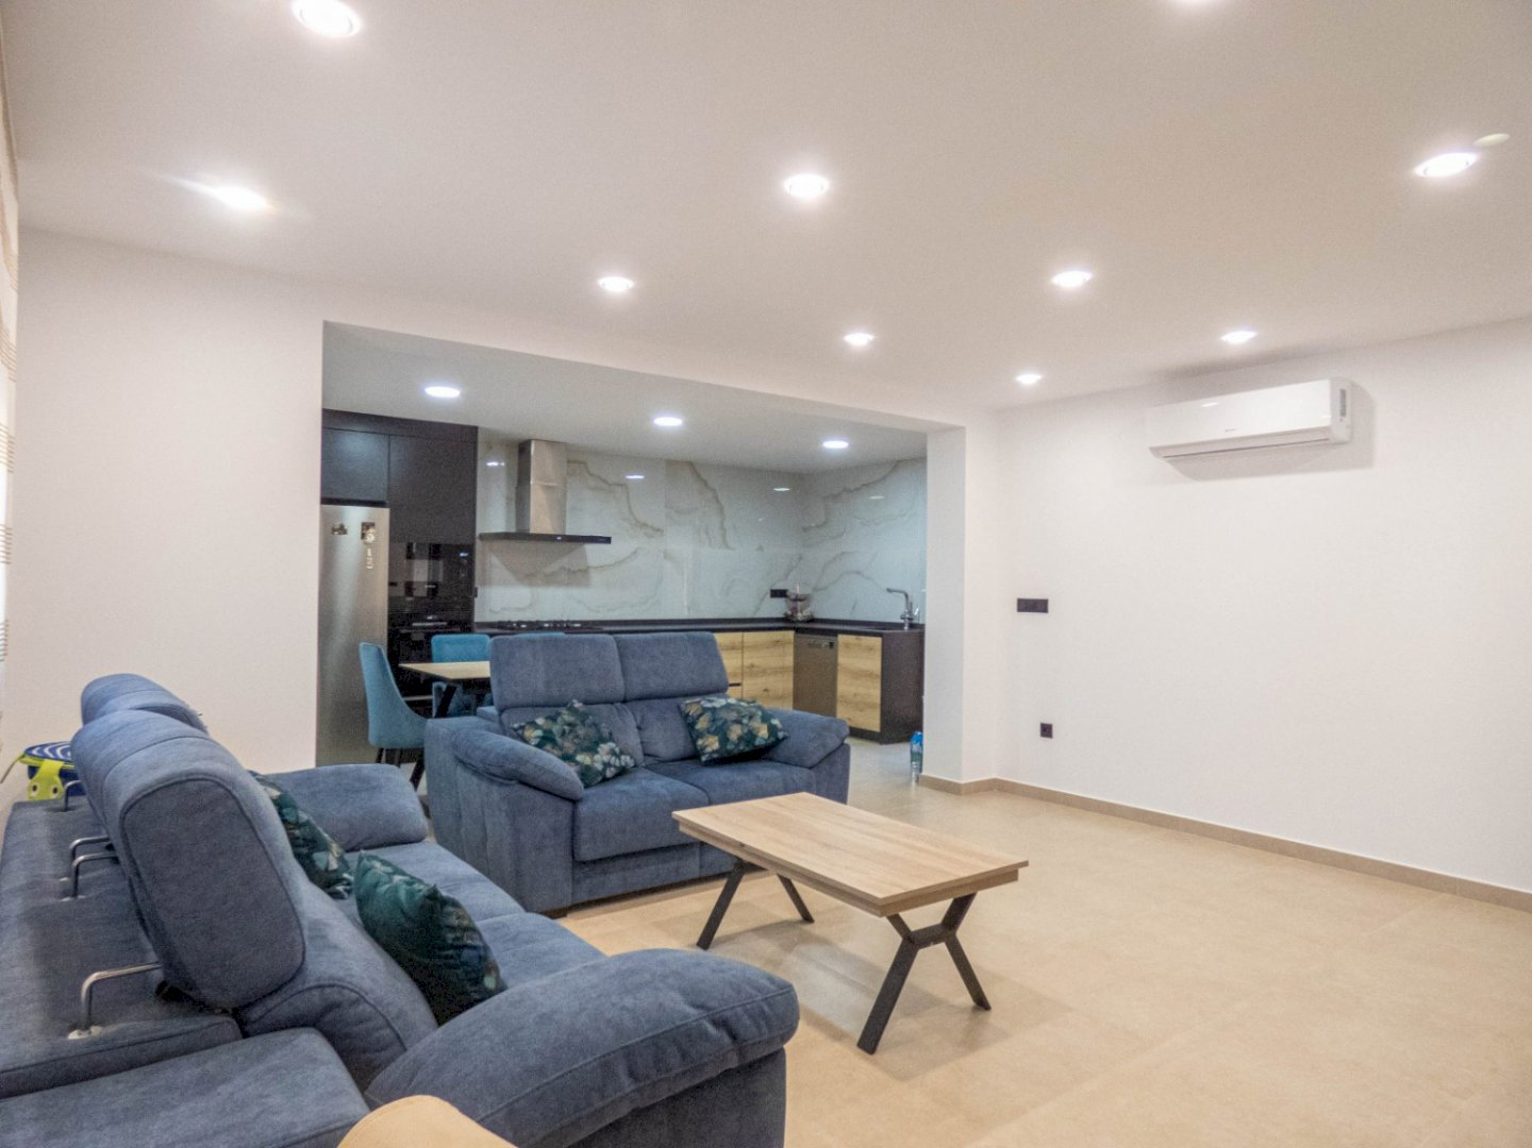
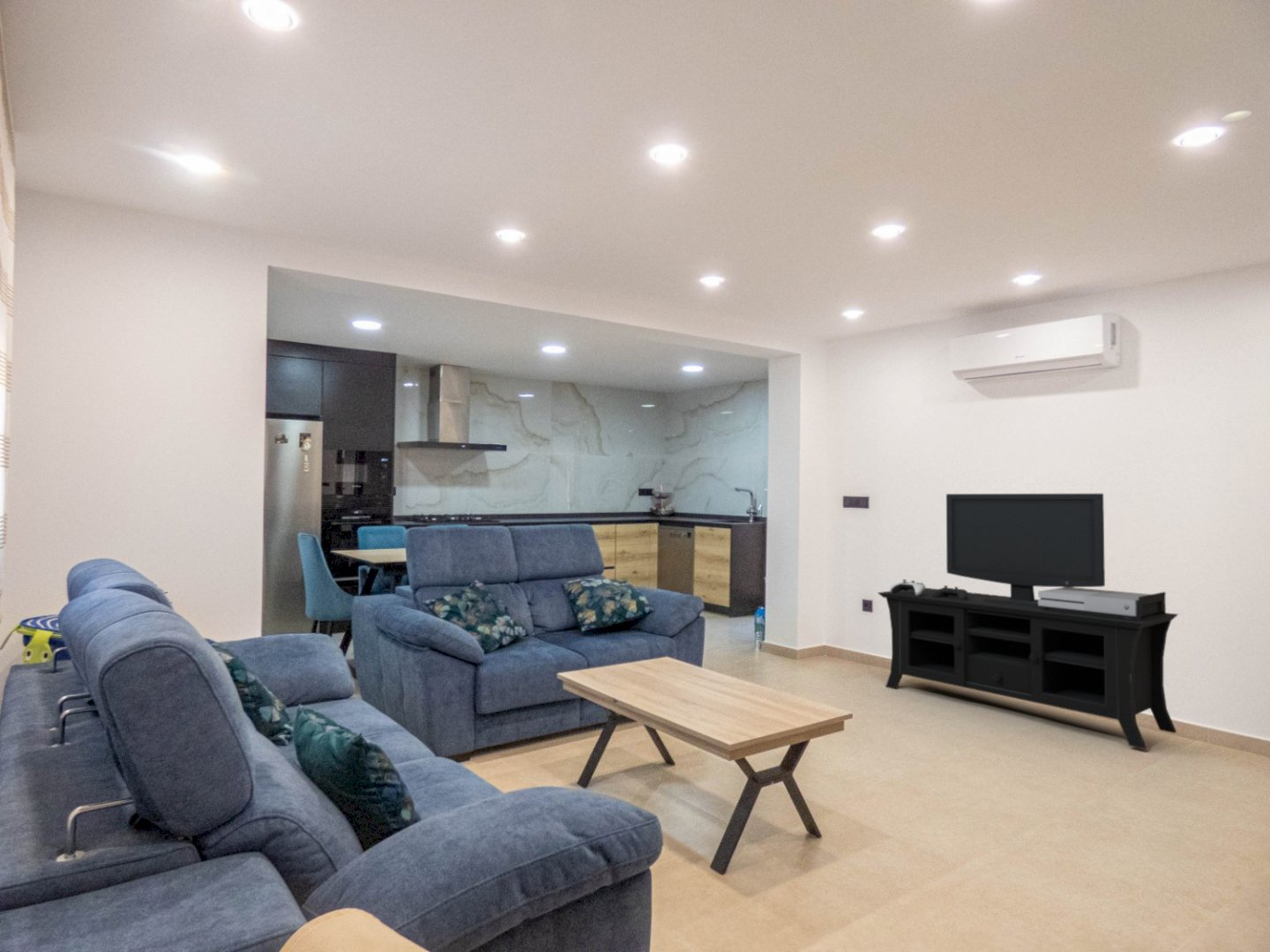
+ media console [877,493,1179,750]
